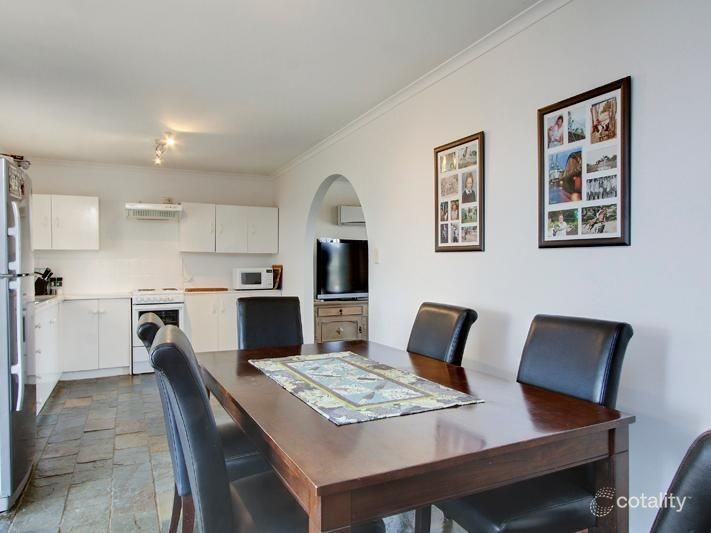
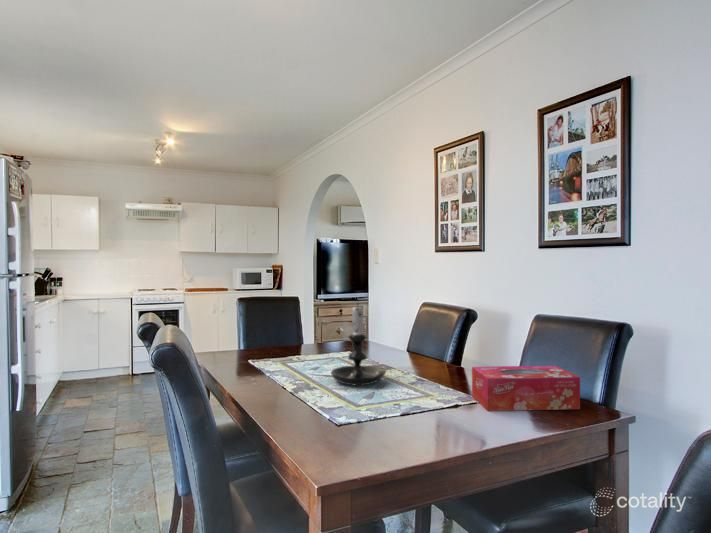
+ candle holder [330,301,387,386]
+ tissue box [471,365,581,412]
